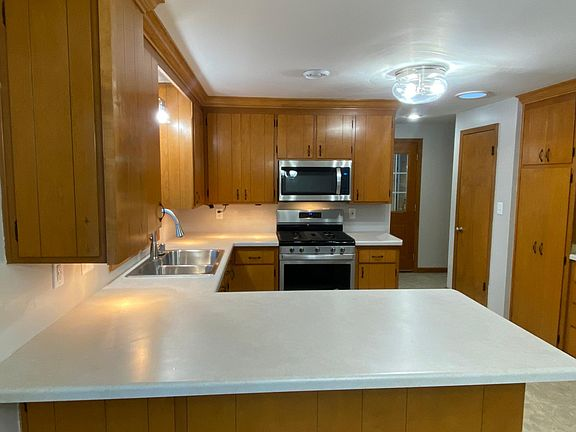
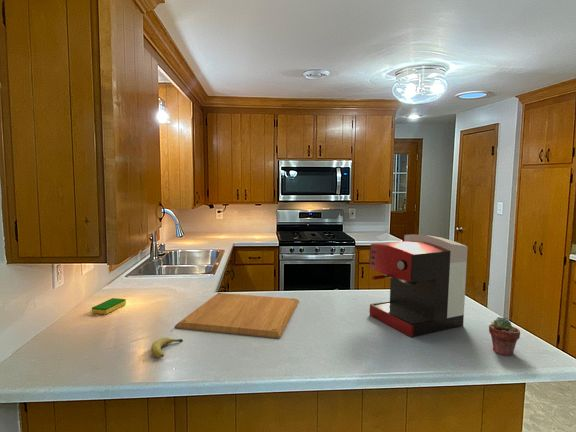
+ dish sponge [91,297,127,315]
+ chopping board [174,292,300,339]
+ coffee maker [369,233,469,338]
+ fruit [150,336,184,358]
+ potted succulent [488,316,521,357]
